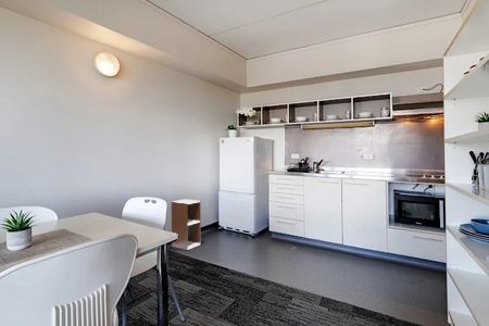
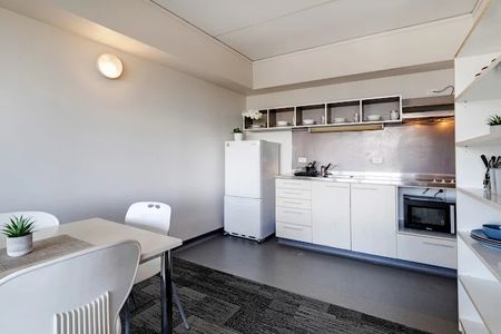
- shelf unit [171,198,202,251]
